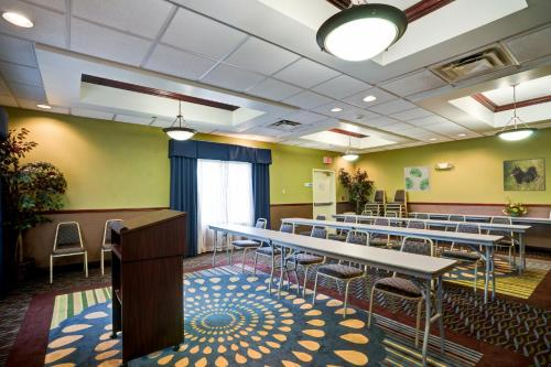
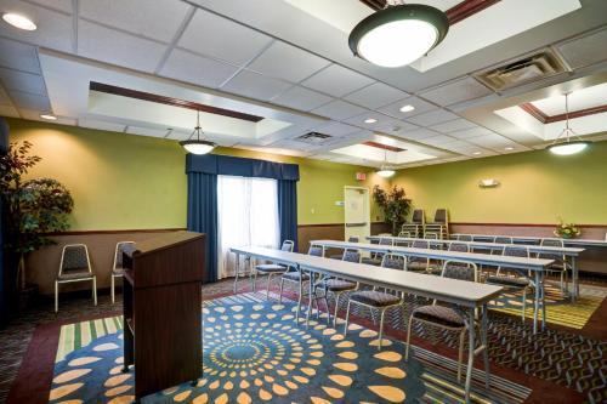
- wall art [403,165,432,193]
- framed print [503,156,547,192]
